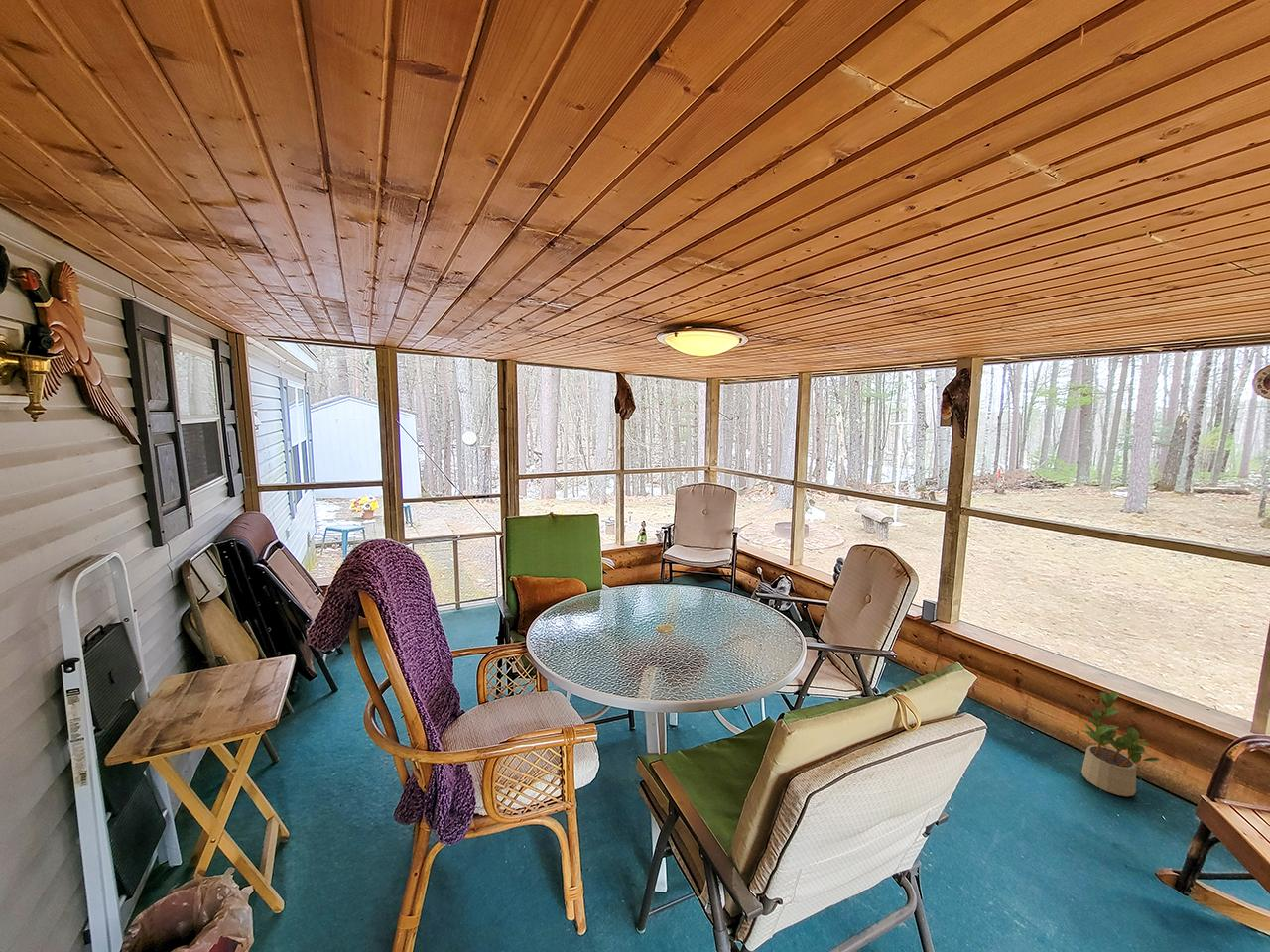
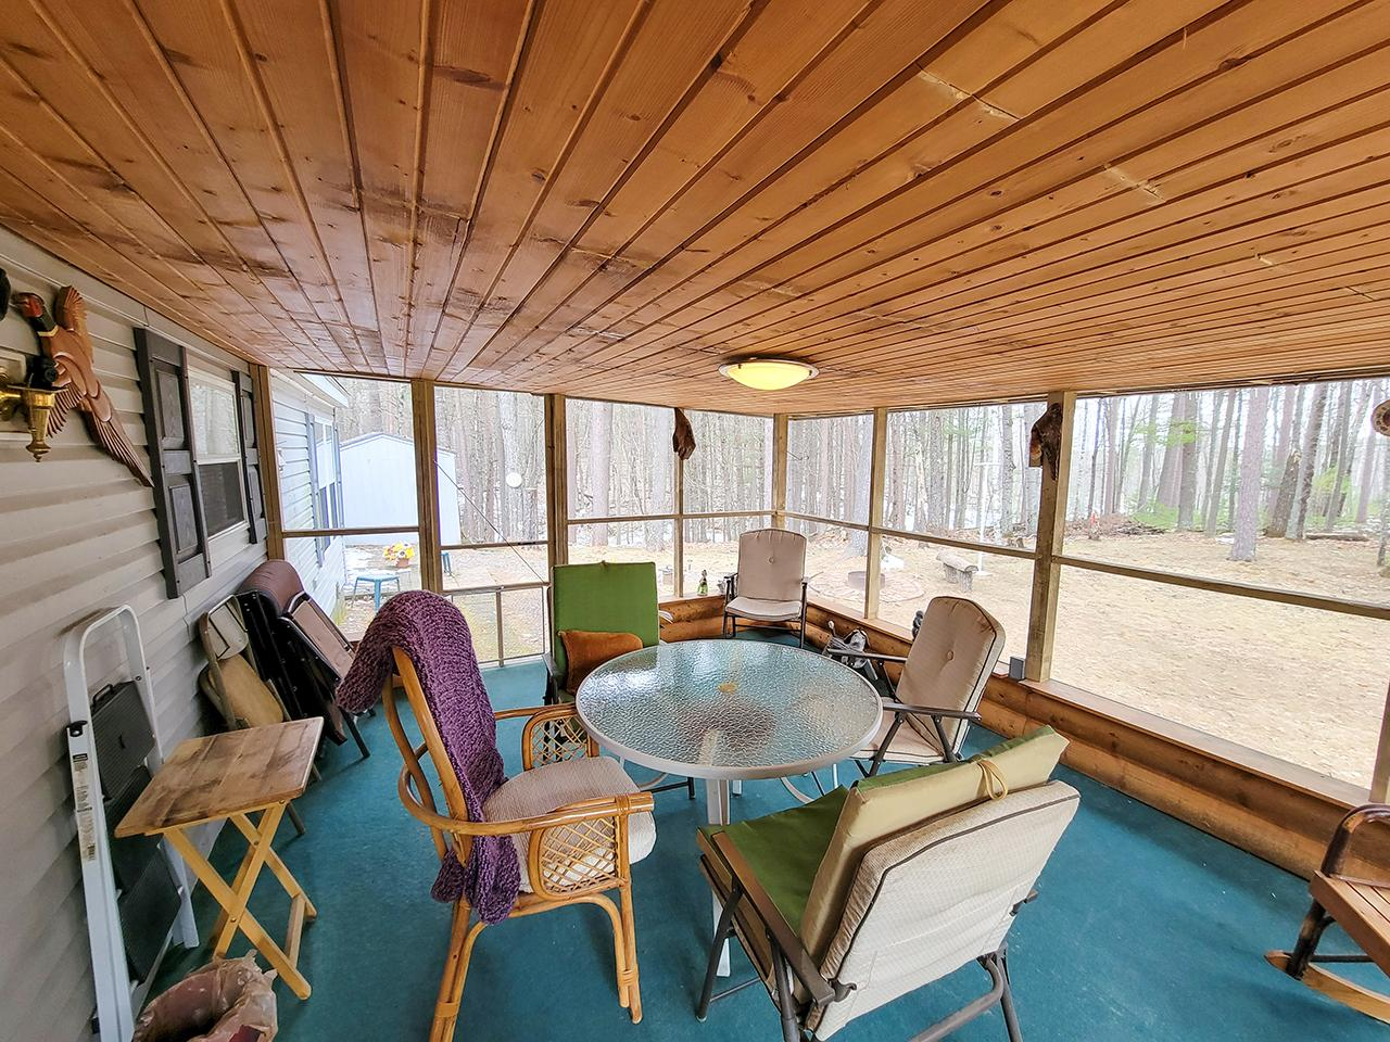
- potted plant [1080,691,1161,797]
